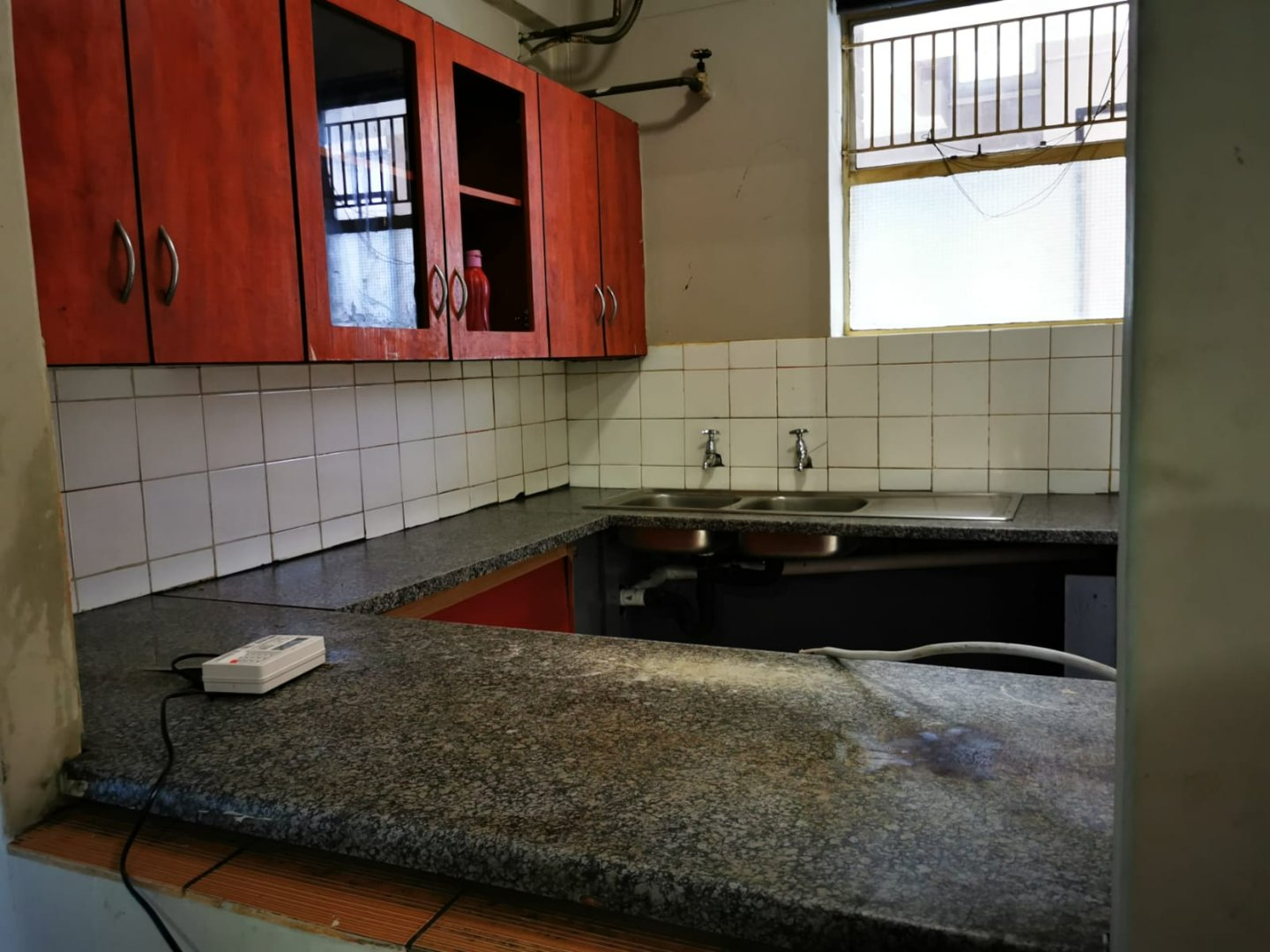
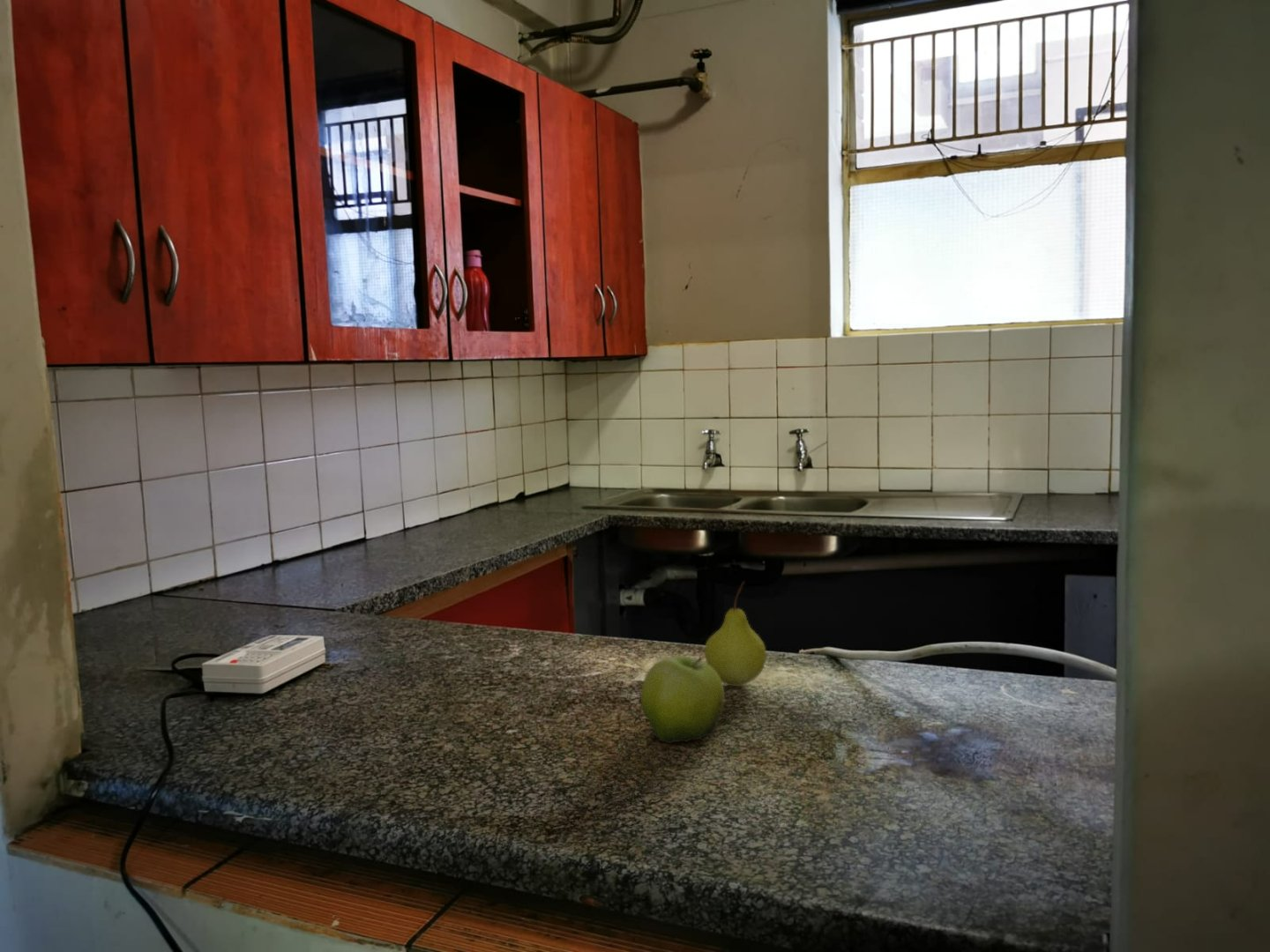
+ fruit [640,655,726,745]
+ fruit [704,580,767,688]
